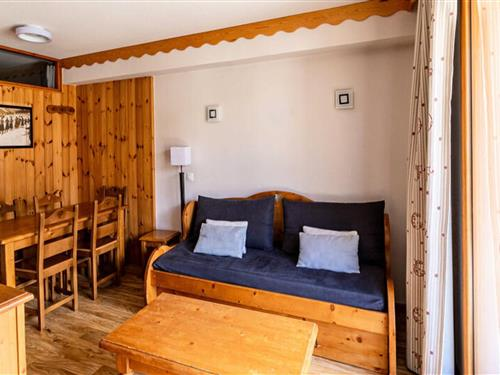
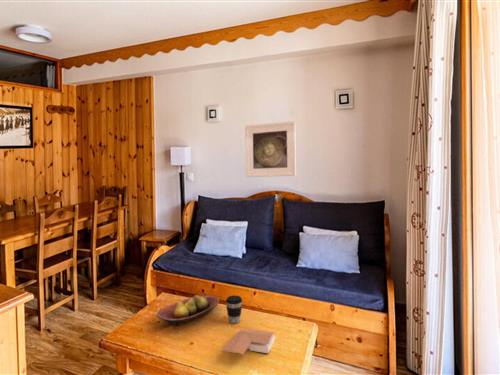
+ coffee cup [225,295,243,324]
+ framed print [244,120,297,178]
+ fruit bowl [156,294,220,327]
+ book [221,328,276,356]
